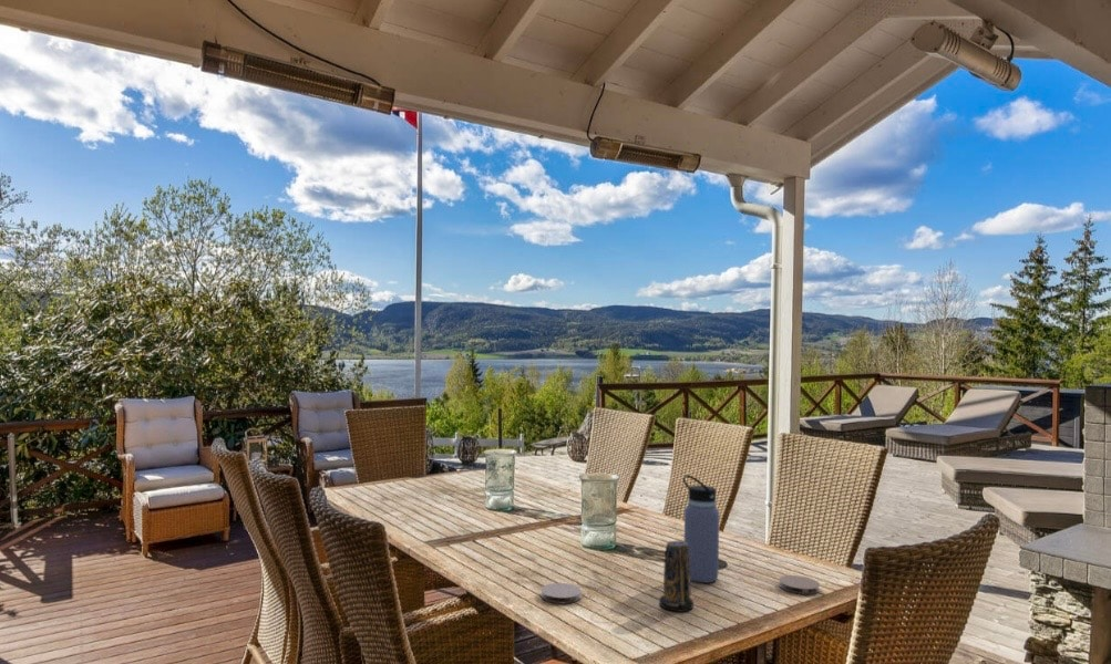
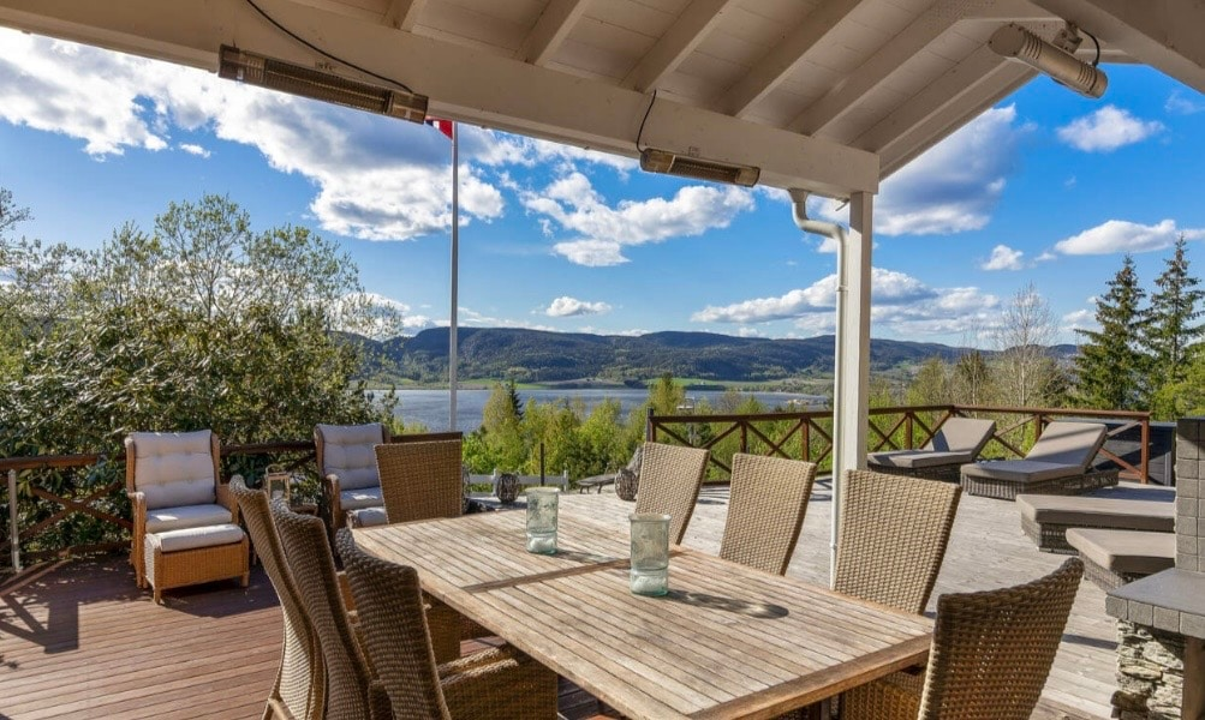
- water bottle [681,474,720,583]
- coaster [778,574,821,595]
- coaster [539,582,583,604]
- candle [658,540,695,613]
